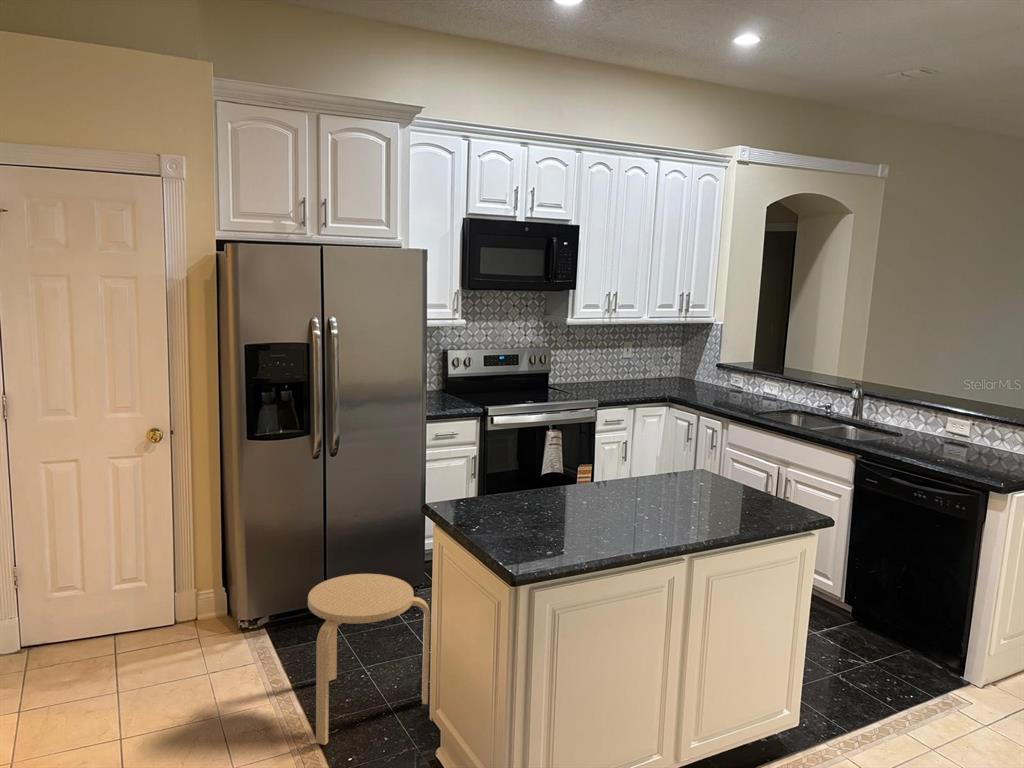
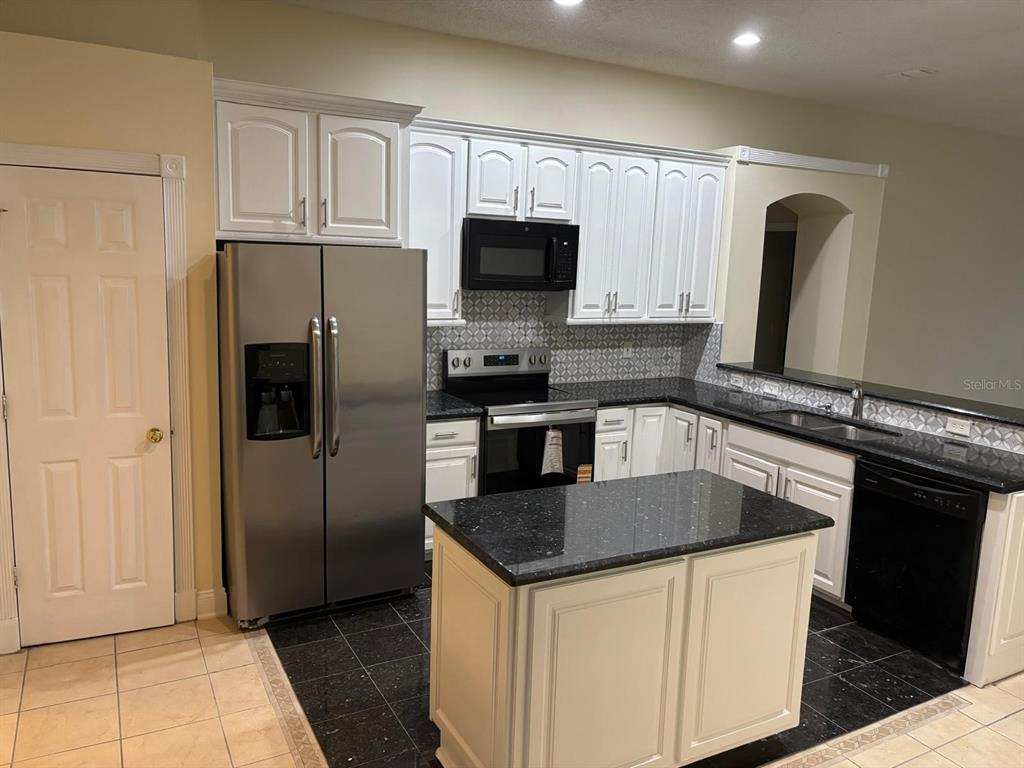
- stool [307,573,431,746]
